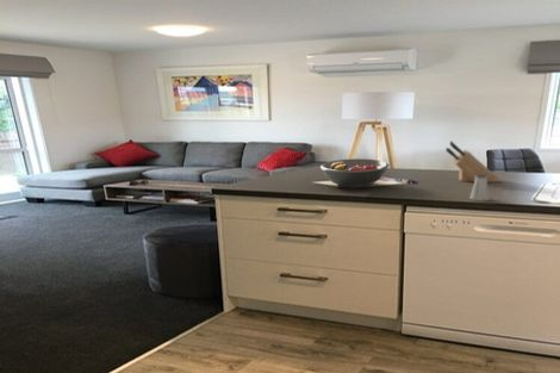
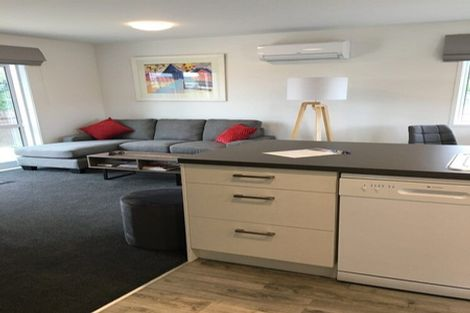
- knife block [444,139,502,184]
- saltshaker [469,174,491,203]
- fruit bowl [319,157,391,188]
